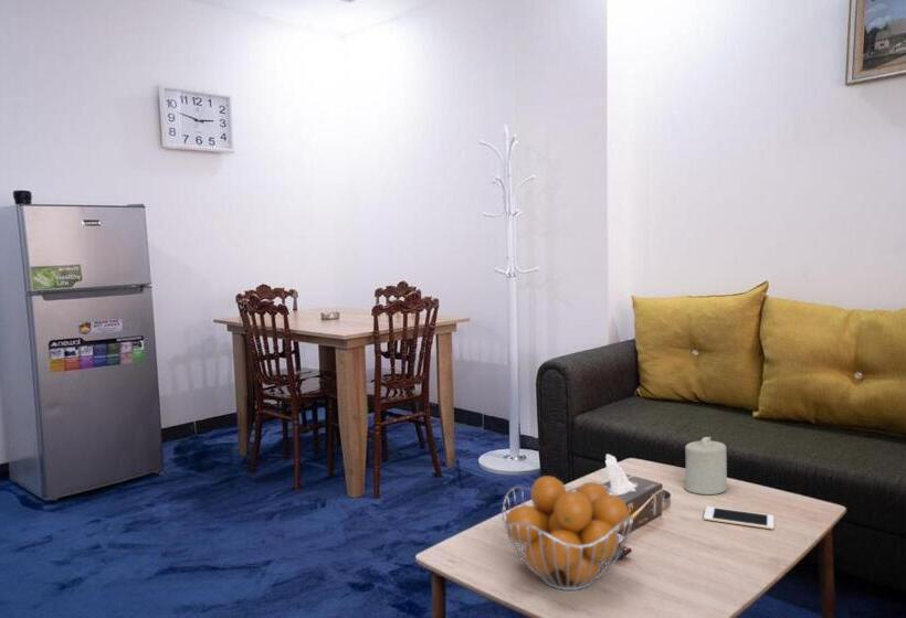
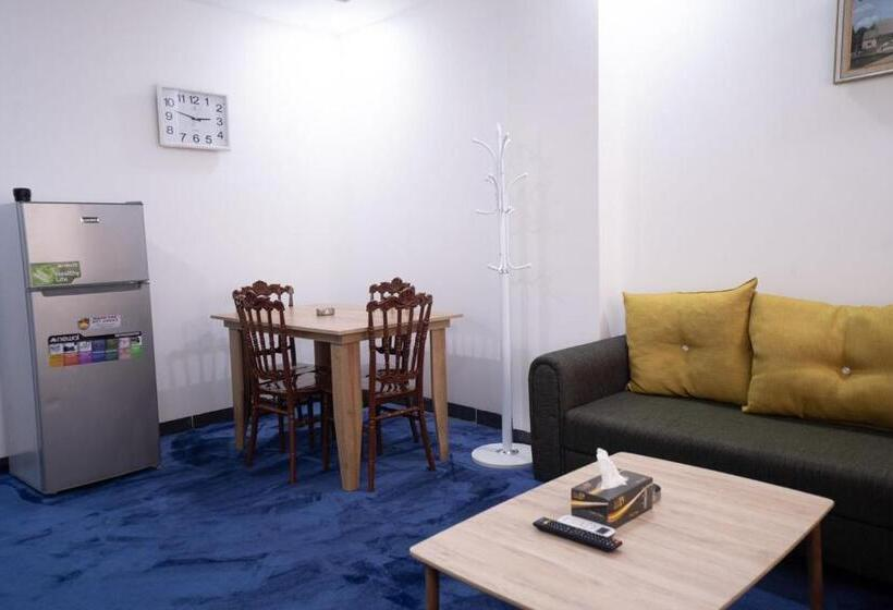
- fruit basket [501,475,634,592]
- cell phone [703,505,775,531]
- candle [684,436,728,496]
